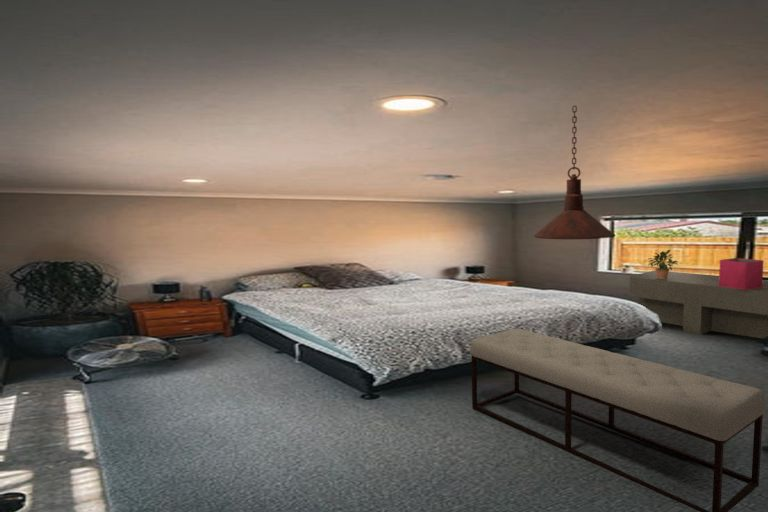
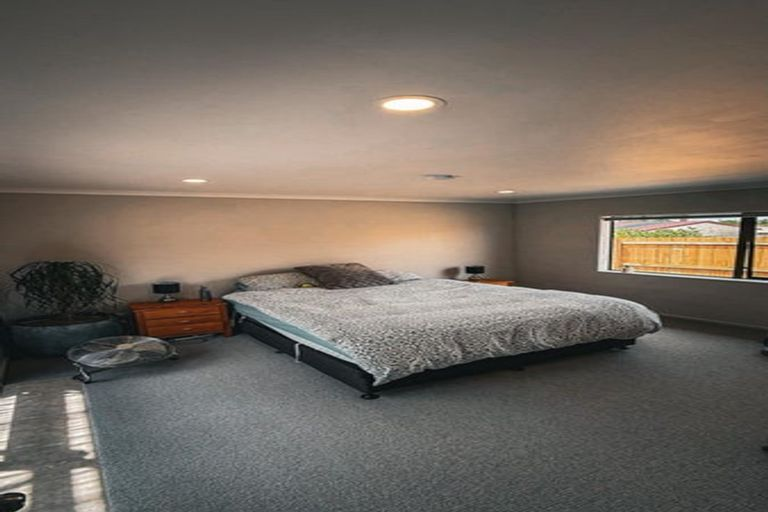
- bench [469,327,766,512]
- storage bin [718,257,765,290]
- potted plant [646,249,680,279]
- pendant light [533,104,616,240]
- bench [628,270,768,340]
